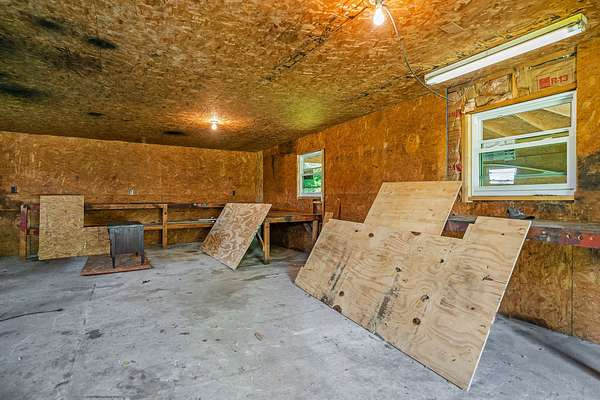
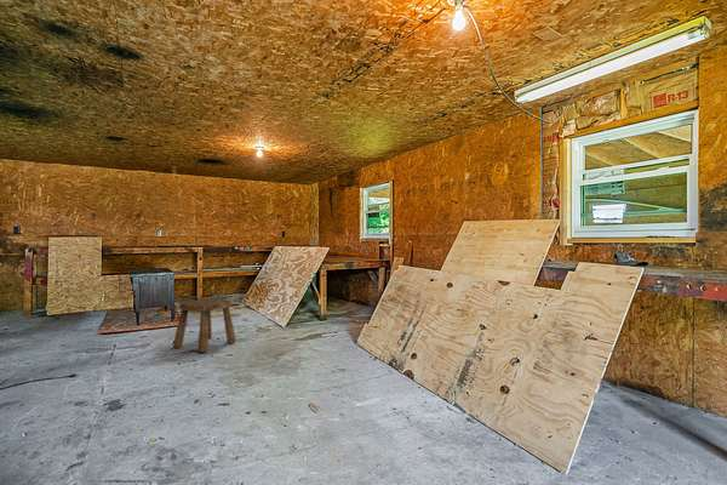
+ stool [172,297,237,354]
